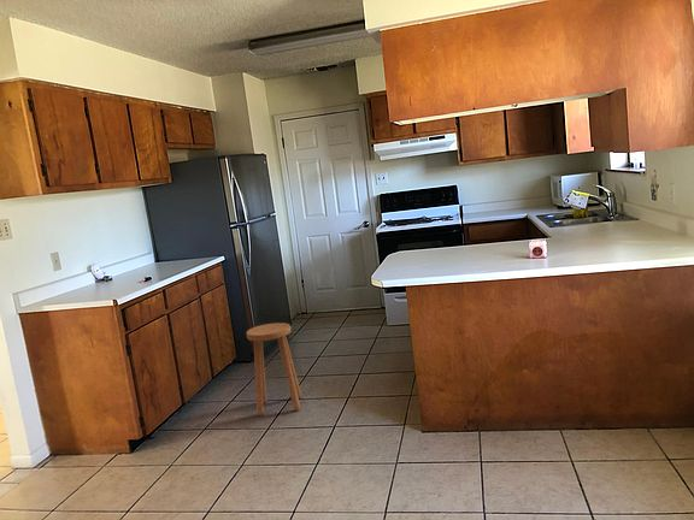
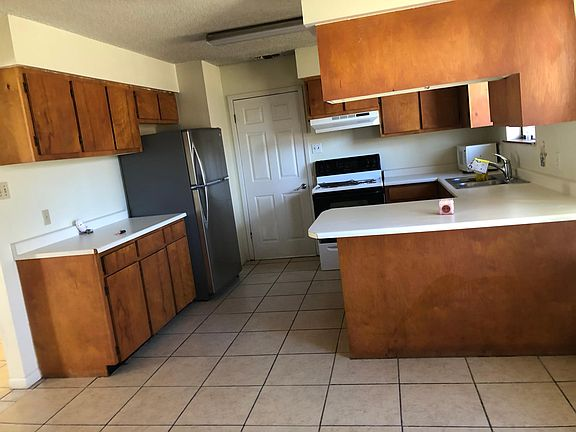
- stool [246,321,302,416]
